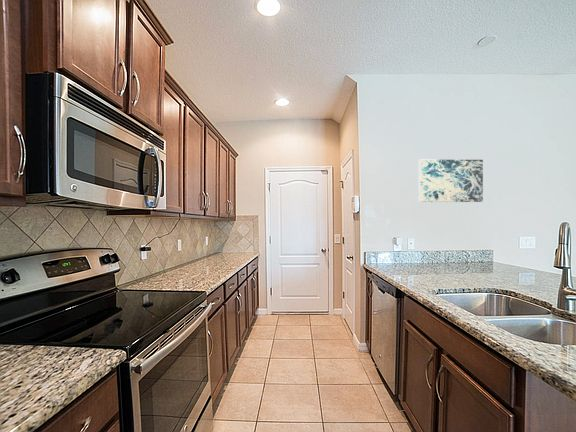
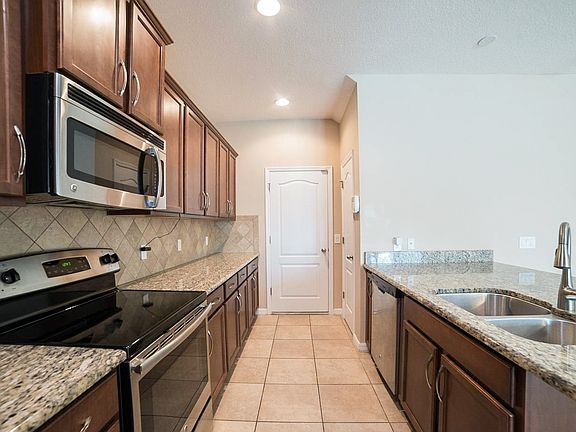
- wall art [417,159,484,203]
